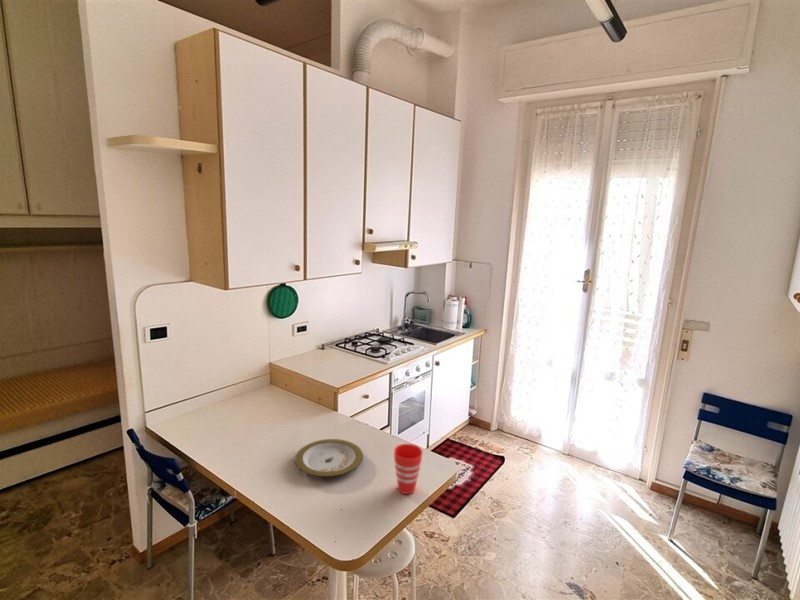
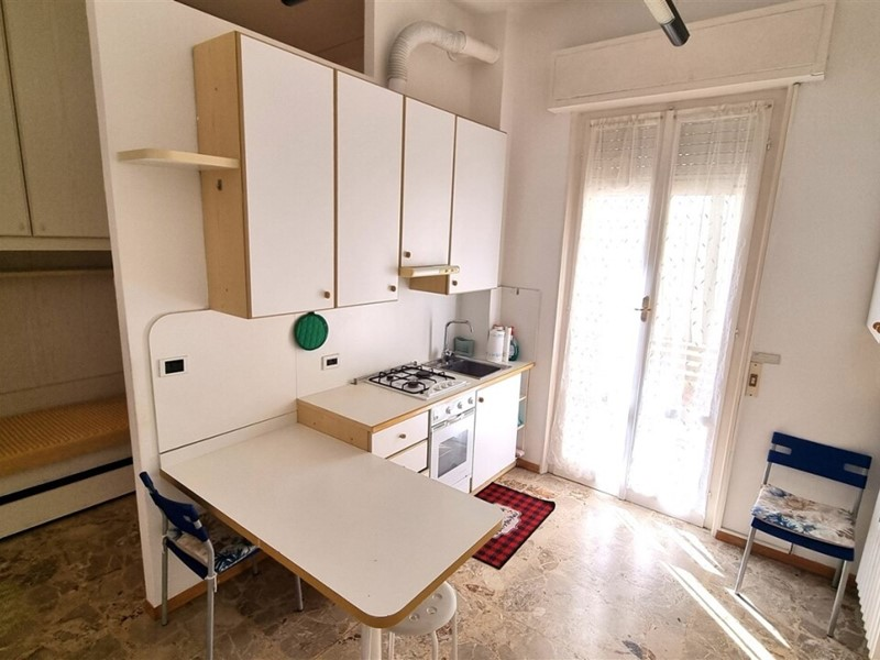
- plate [294,438,364,478]
- cup [393,443,424,495]
